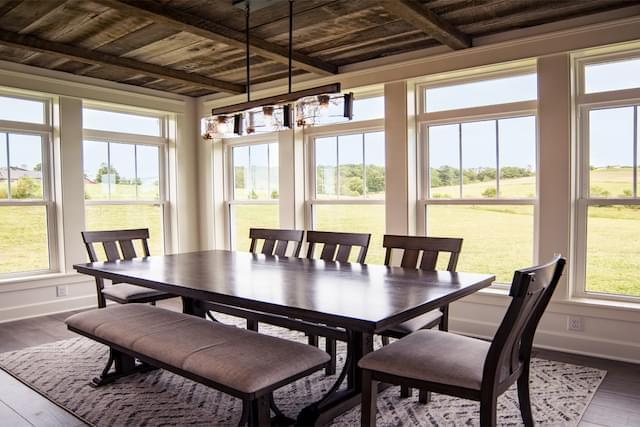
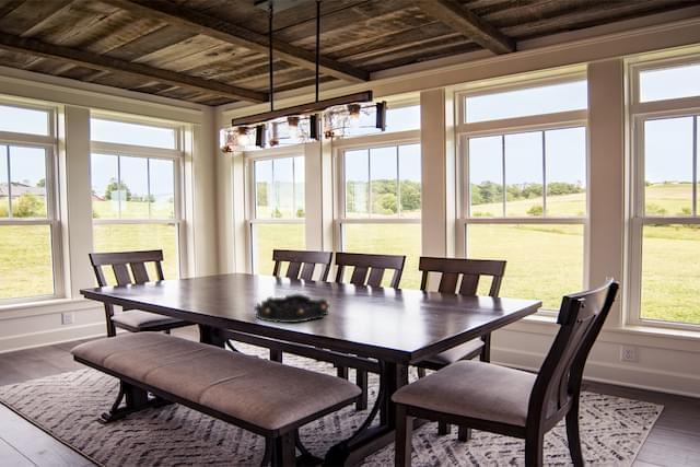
+ decorative bowl [253,293,331,324]
